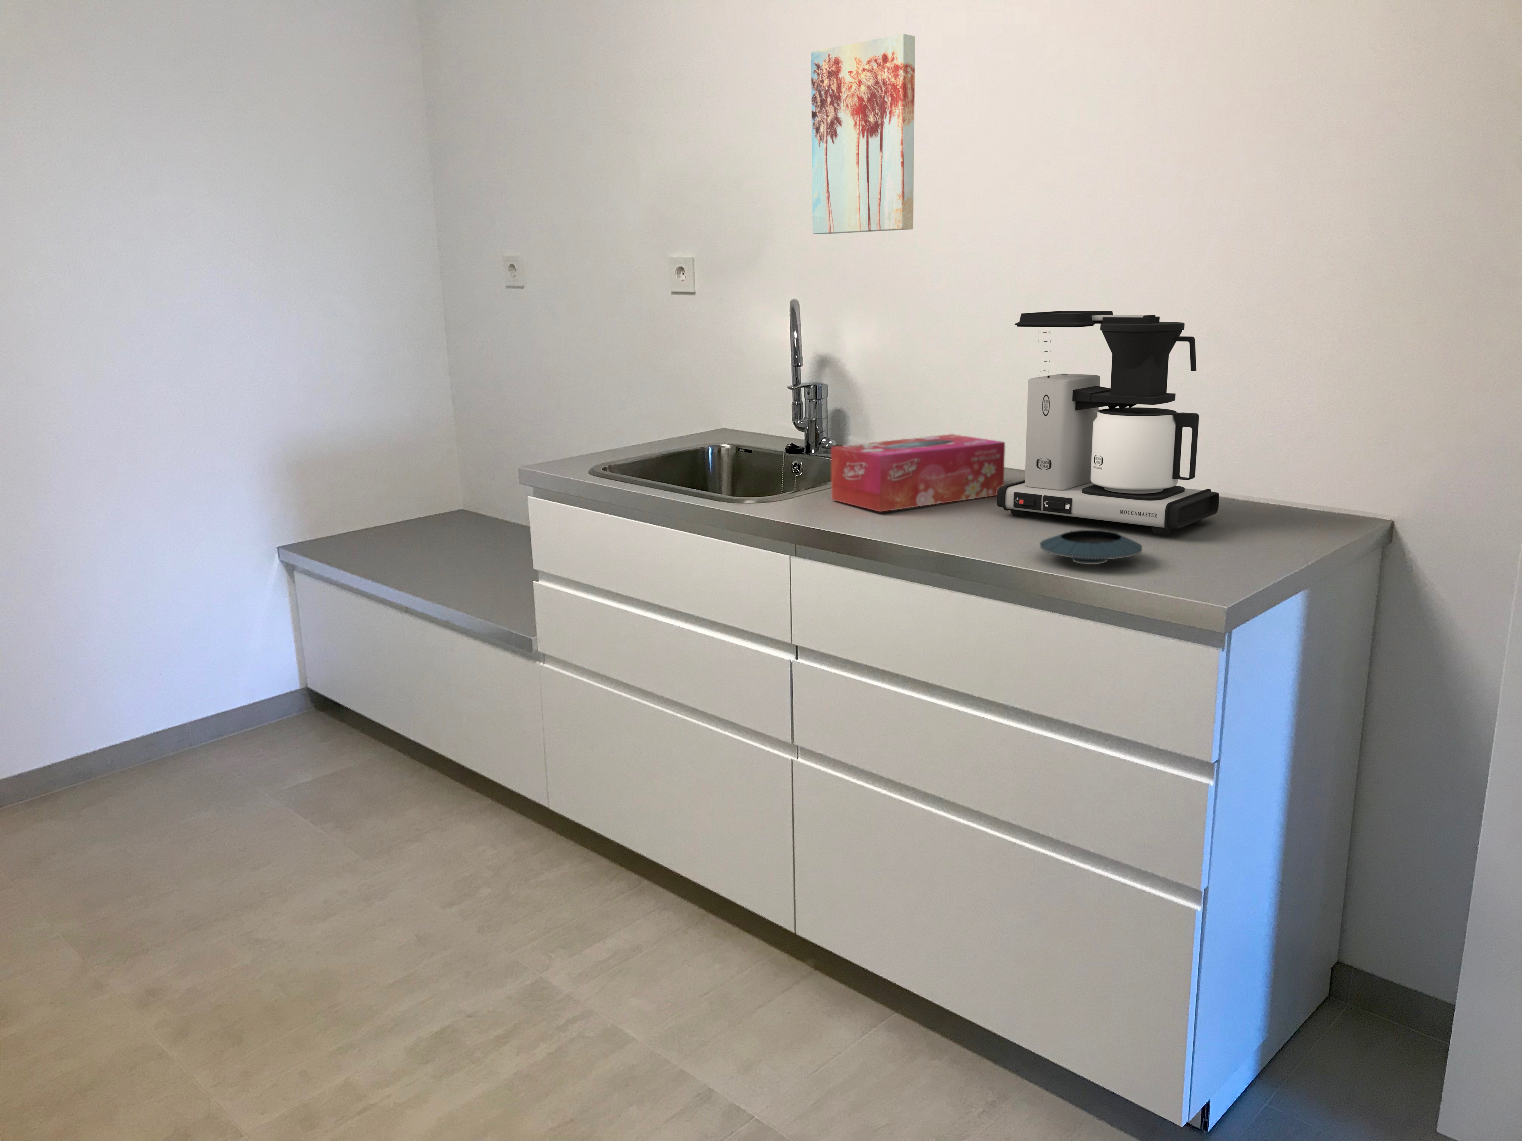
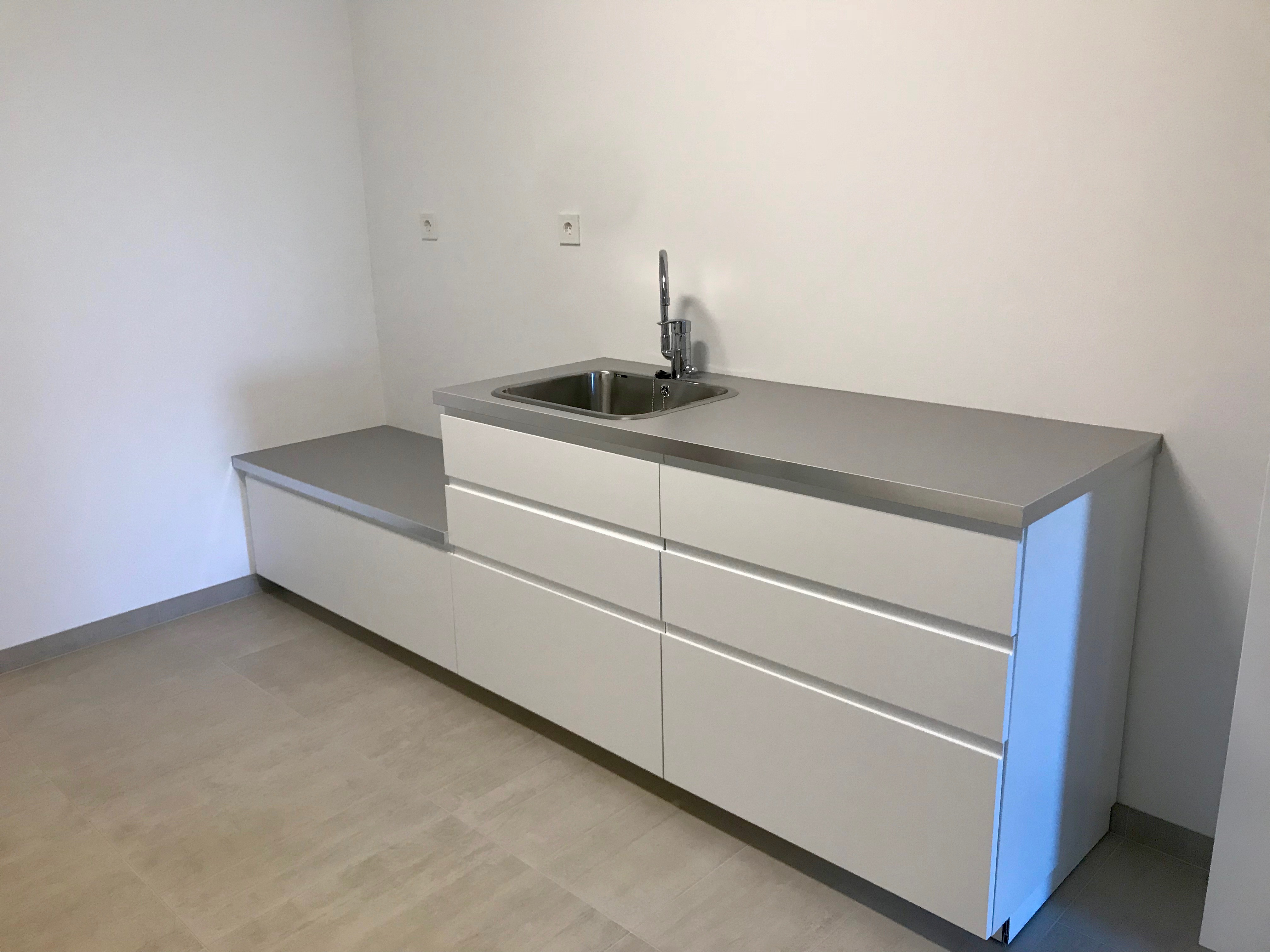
- tissue box [831,434,1005,512]
- wall art [811,34,916,235]
- coffee maker [997,310,1220,535]
- saucer [1039,530,1142,565]
